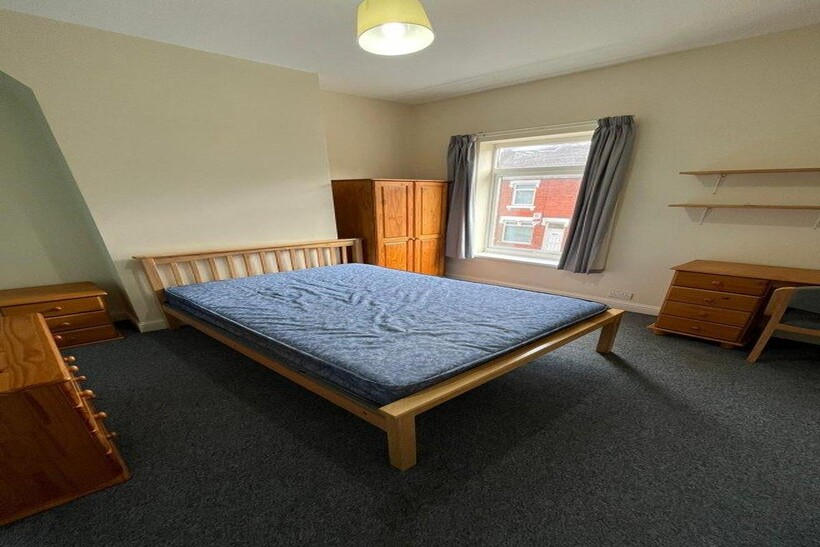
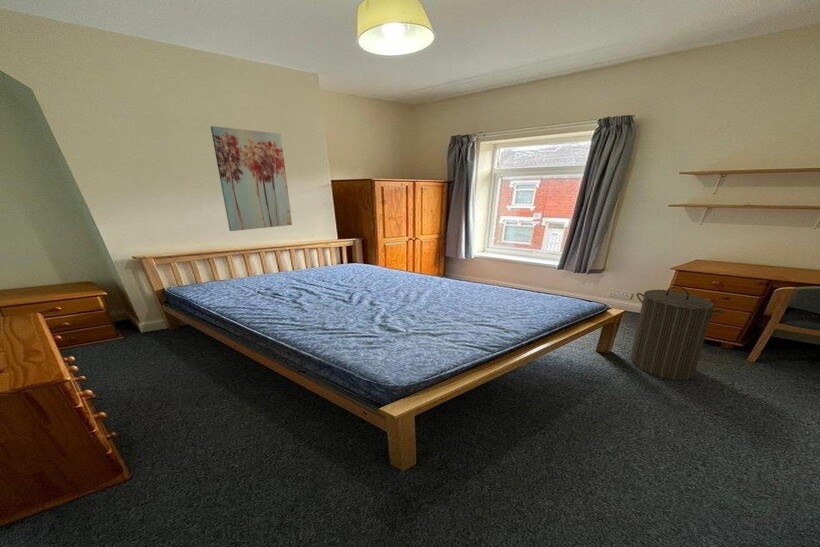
+ laundry hamper [630,285,724,381]
+ wall art [210,125,293,232]
